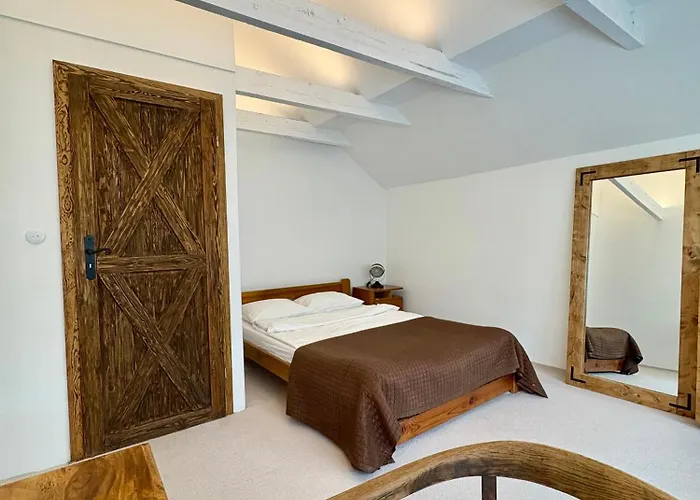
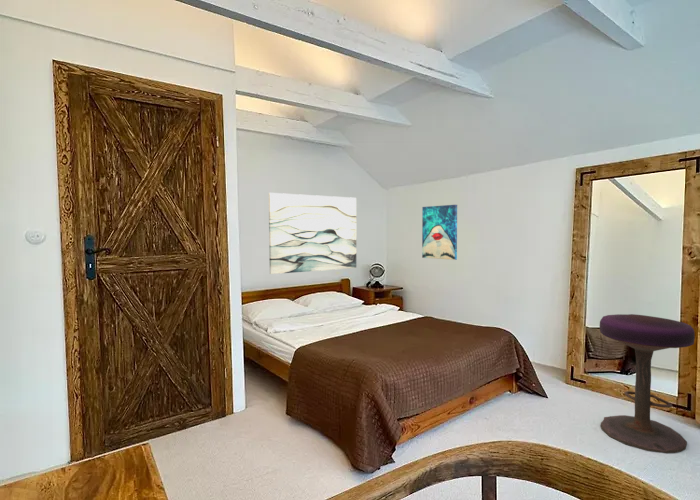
+ wall art [268,192,357,275]
+ wall art [421,204,458,261]
+ stool [599,313,696,454]
